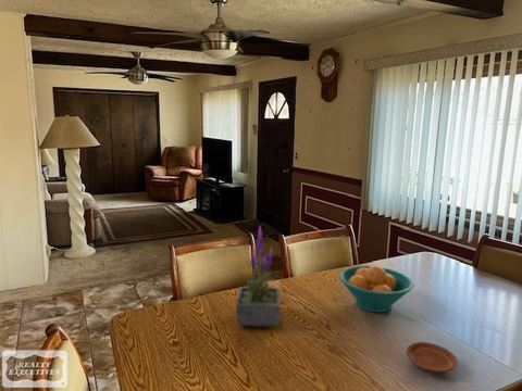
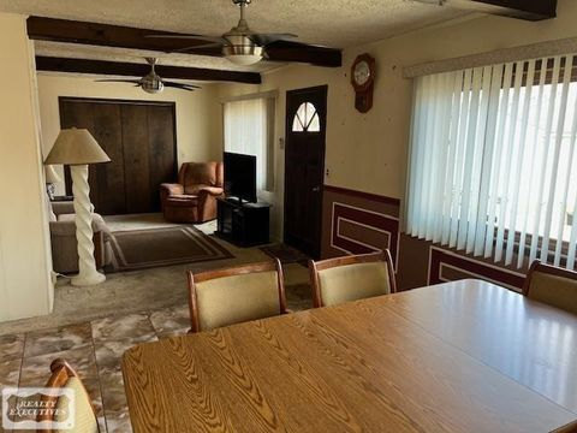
- potted plant [235,225,282,328]
- fruit bowl [338,265,415,313]
- plate [406,341,458,374]
